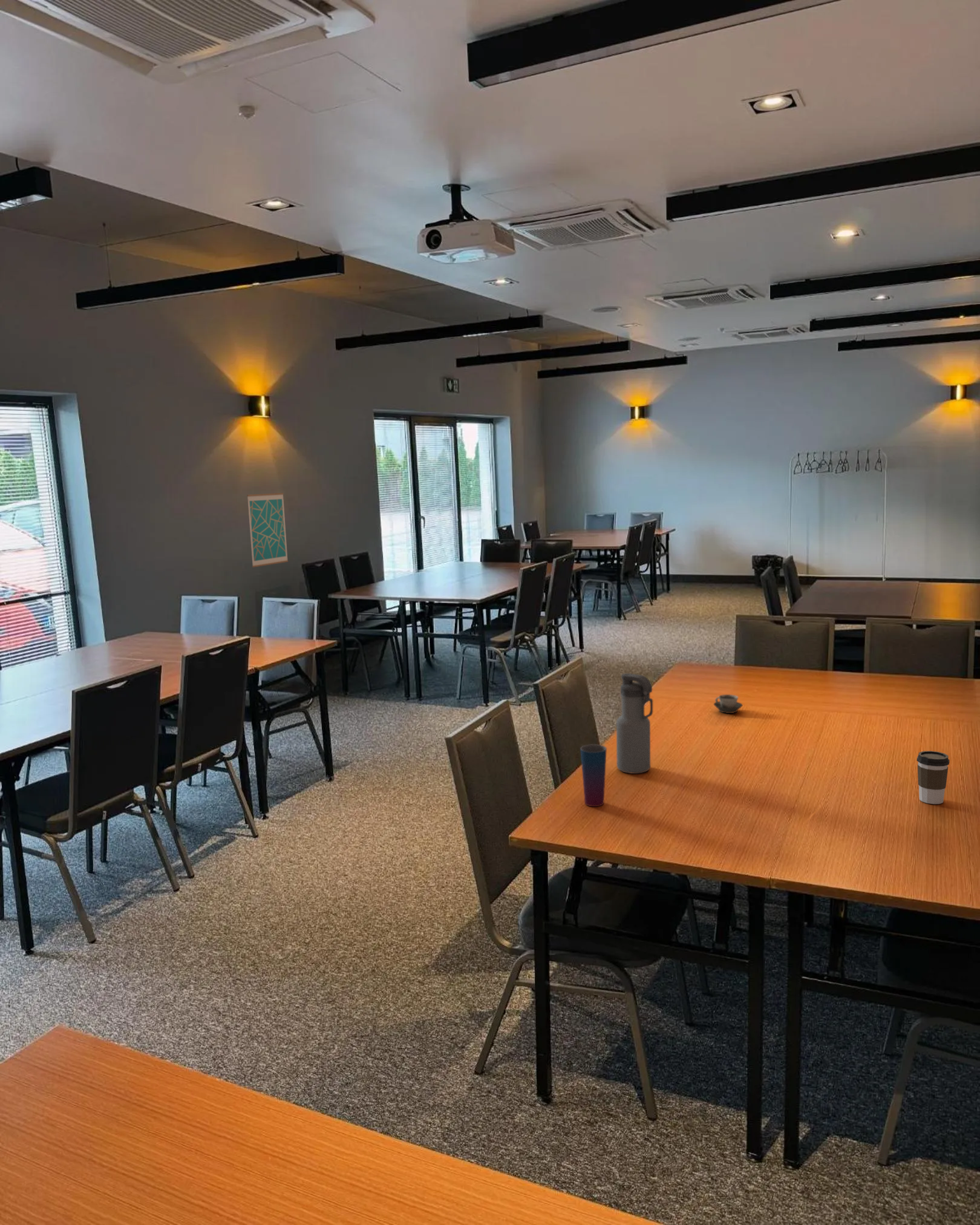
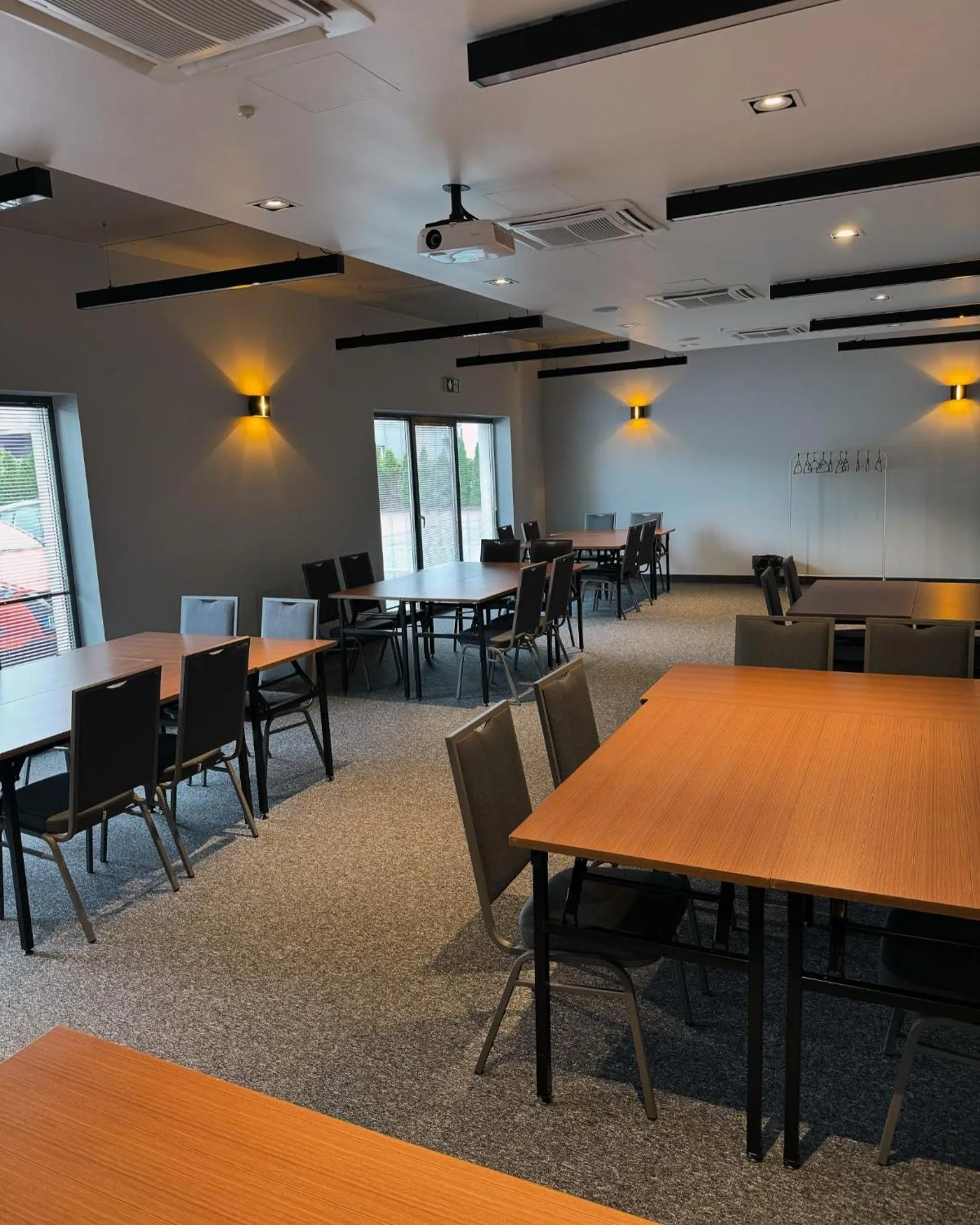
- wall art [246,492,289,568]
- cup [580,743,607,807]
- water bottle [616,673,653,774]
- coffee cup [916,750,950,805]
- cup [713,694,743,714]
